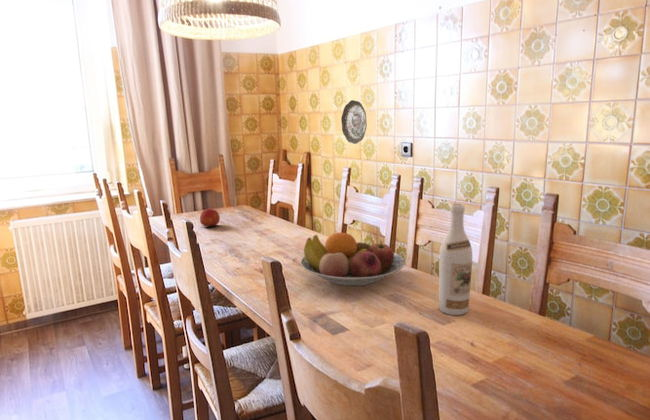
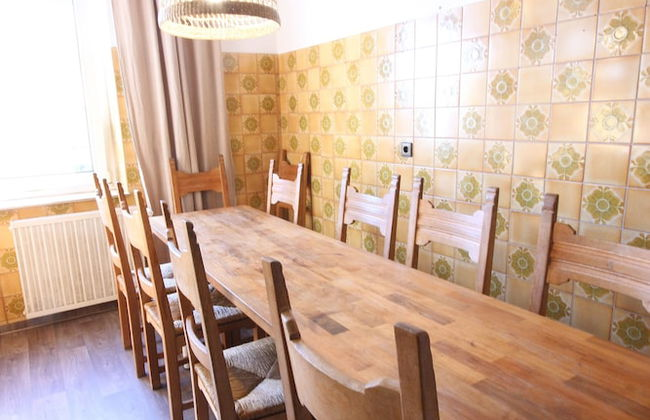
- wine bottle [438,203,473,316]
- fruit [199,208,221,228]
- decorative plate [340,99,368,145]
- fruit bowl [300,232,406,287]
